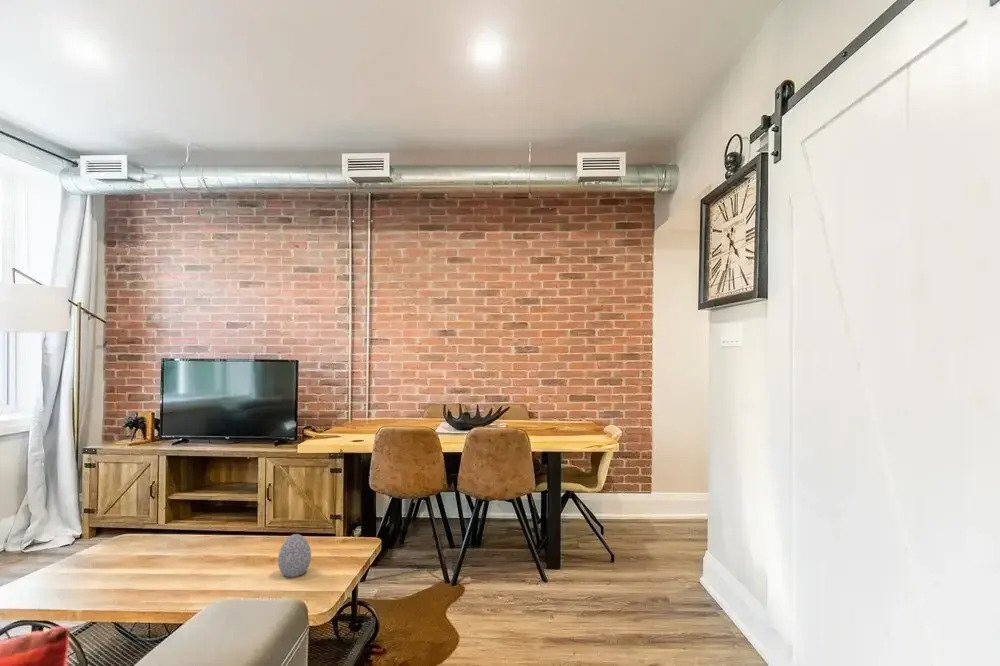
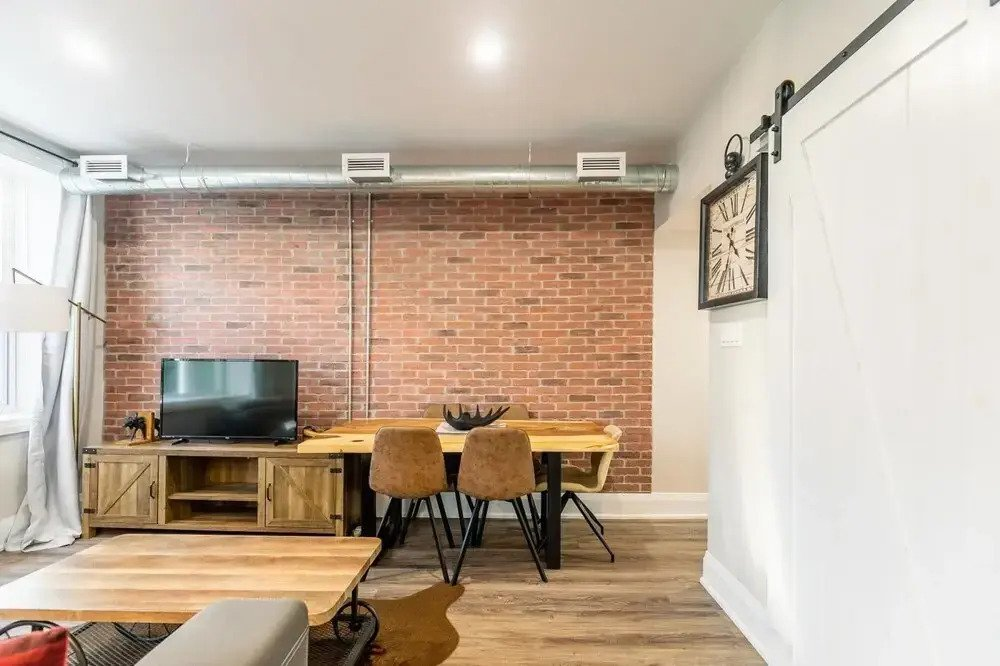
- decorative egg [277,533,312,578]
